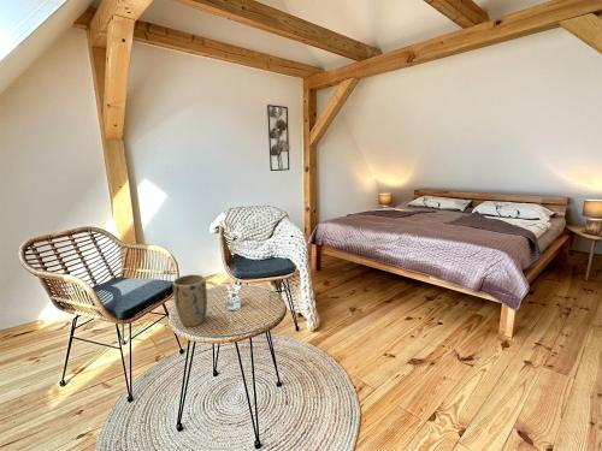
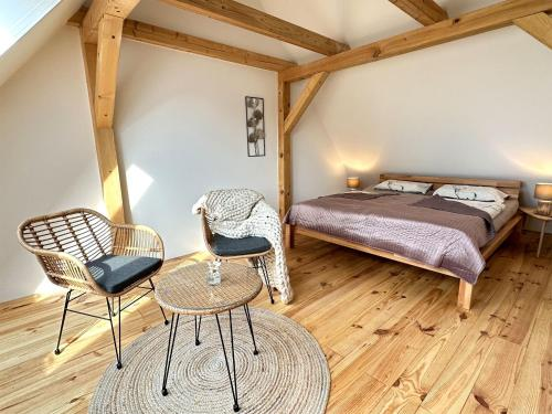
- plant pot [172,273,208,327]
